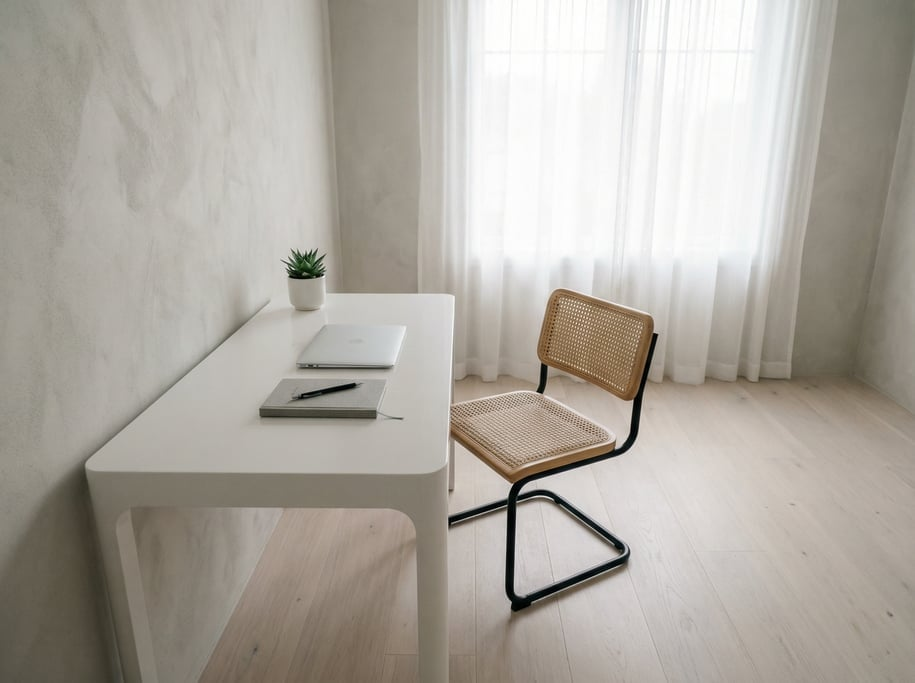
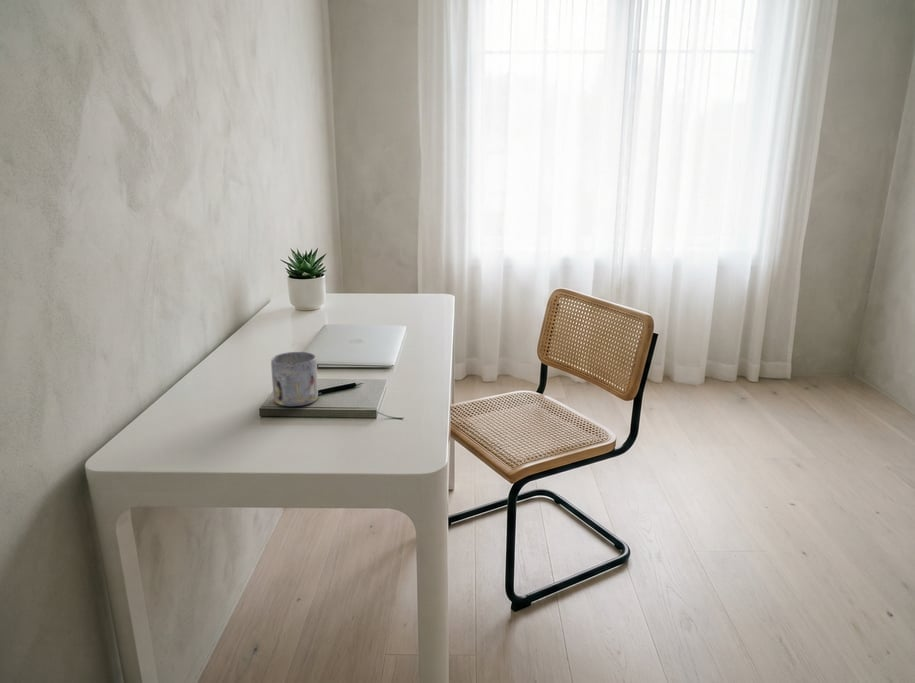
+ mug [270,351,319,407]
